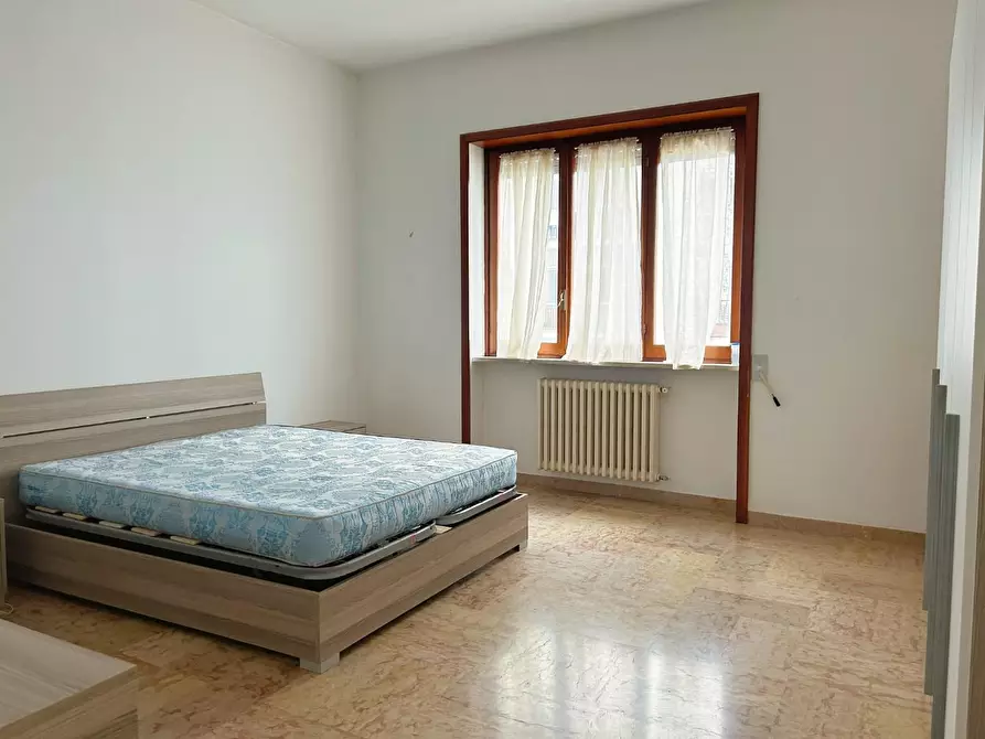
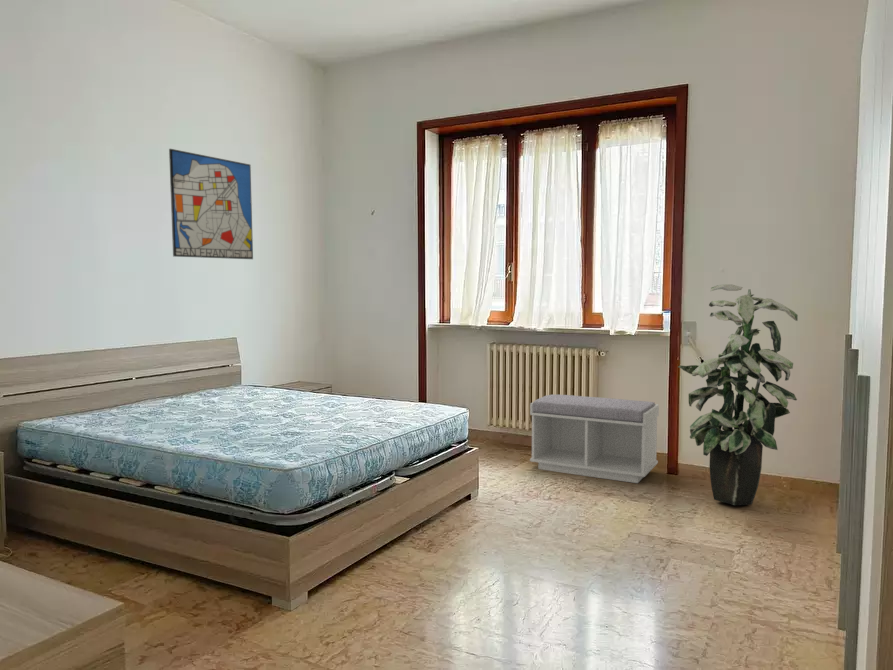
+ wall art [168,148,254,260]
+ bench [529,393,660,484]
+ indoor plant [677,283,799,506]
